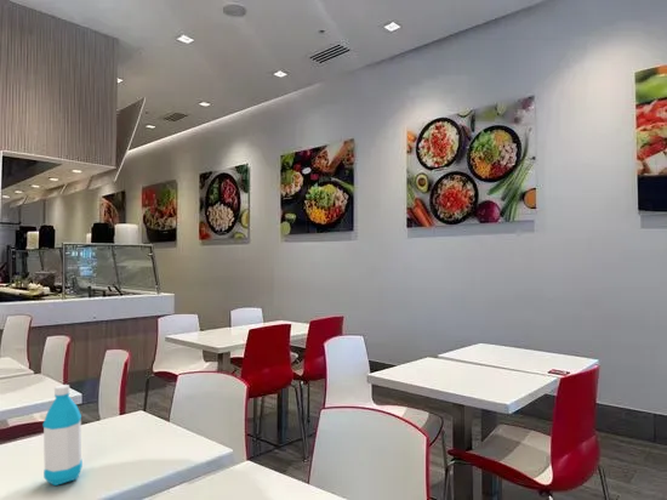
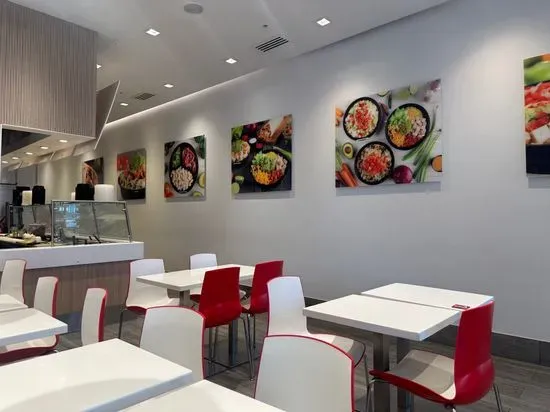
- water bottle [41,383,84,487]
